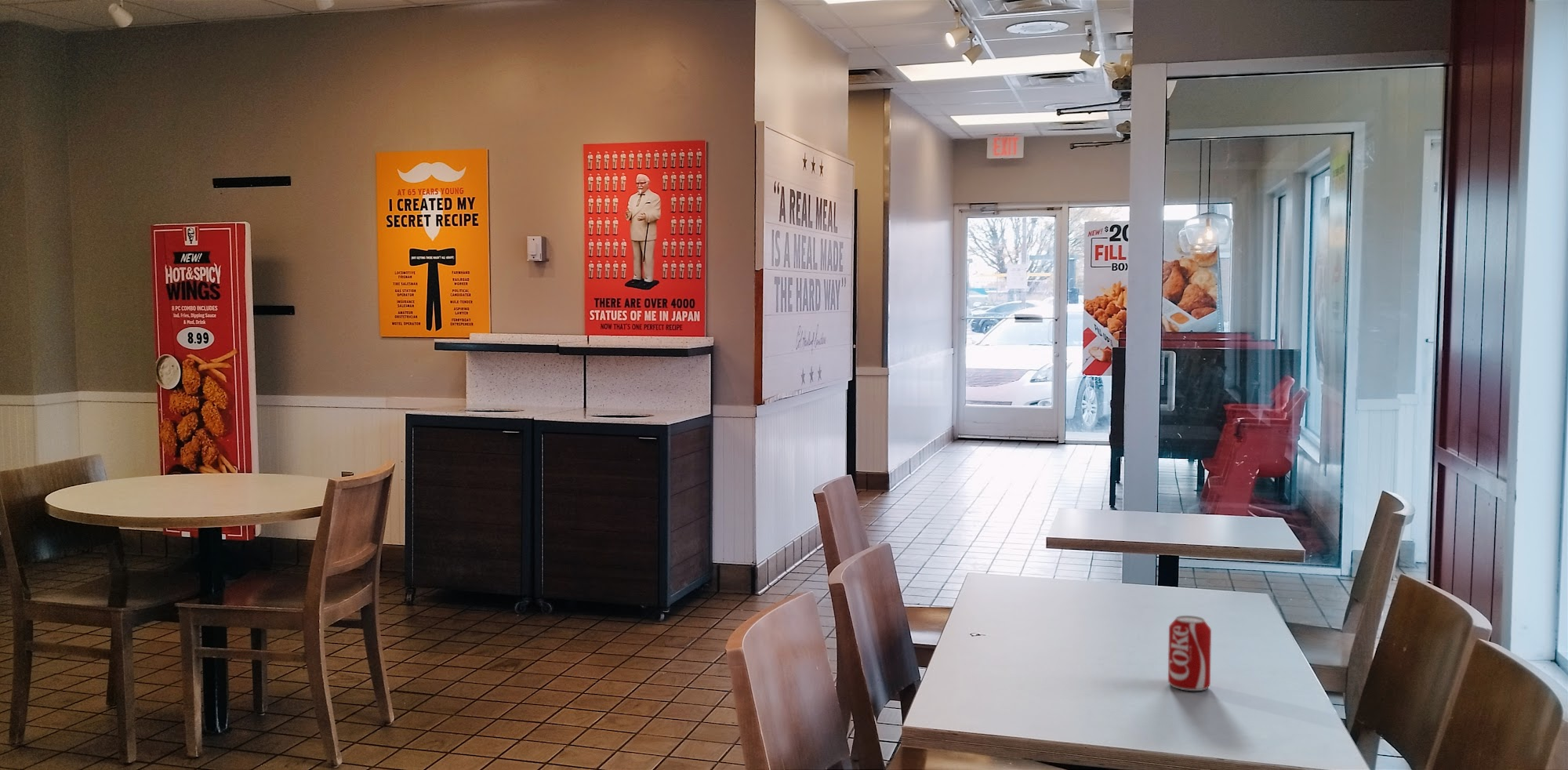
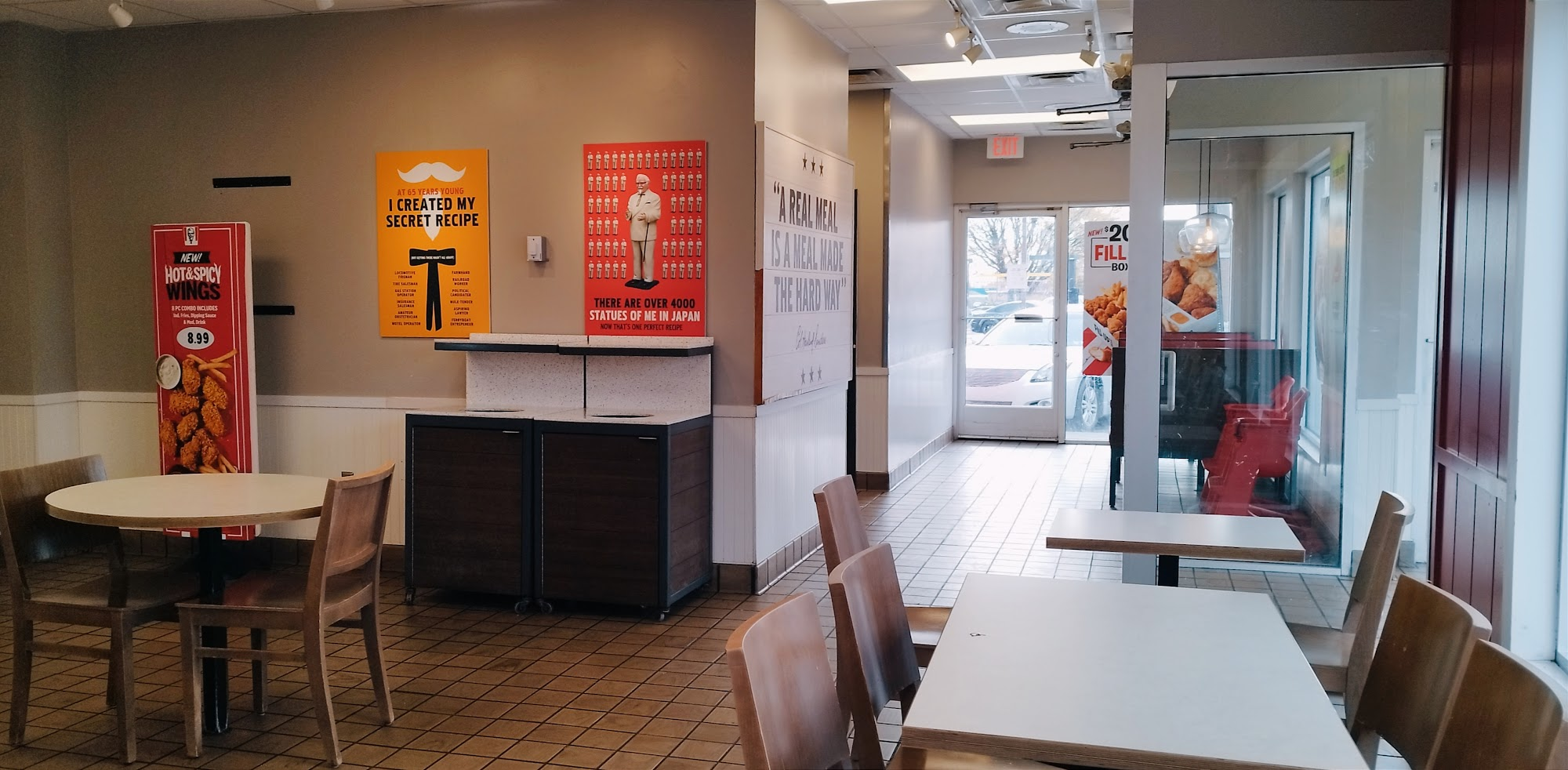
- beverage can [1167,615,1212,692]
